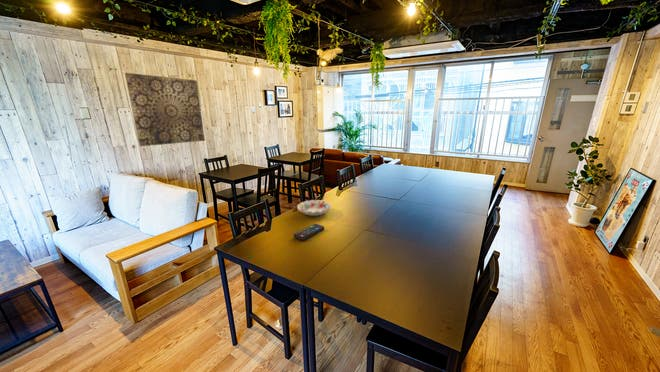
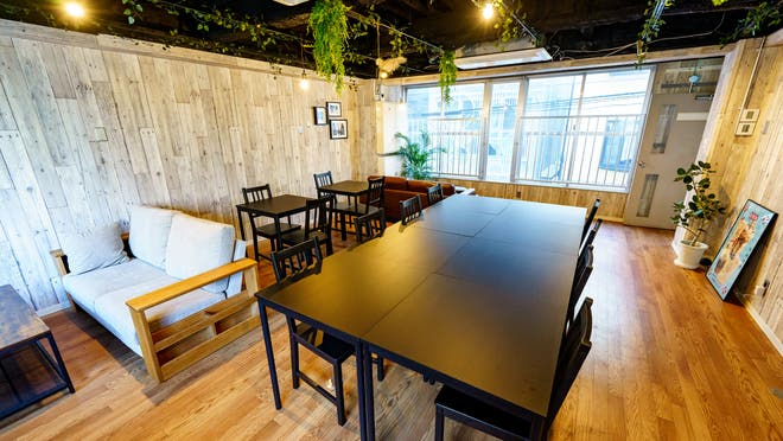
- decorative bowl [296,199,332,217]
- remote control [293,223,325,242]
- wall art [124,72,206,147]
